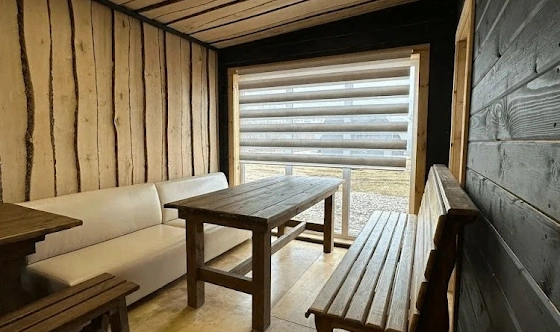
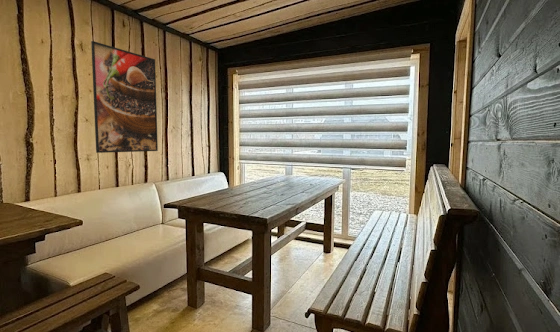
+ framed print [90,40,159,154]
